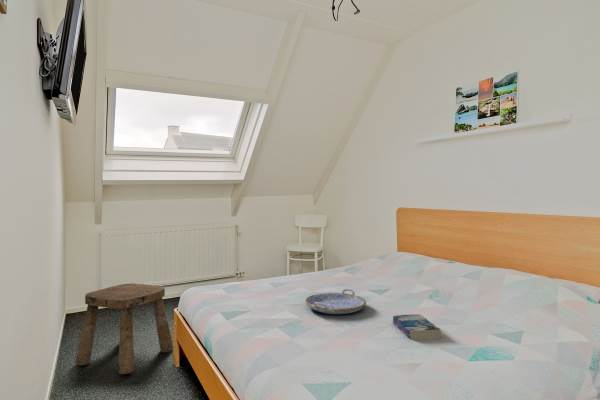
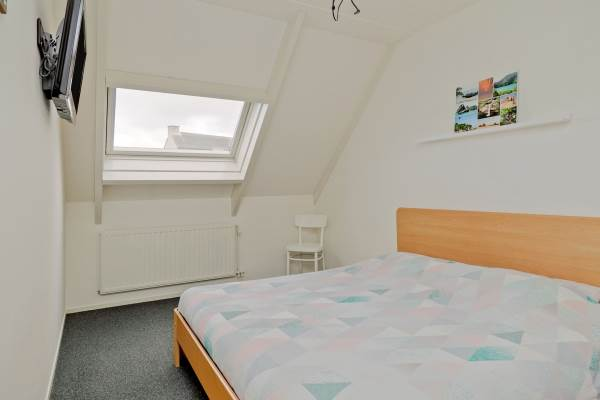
- serving tray [304,288,367,315]
- stool [74,283,174,375]
- book [392,313,442,340]
